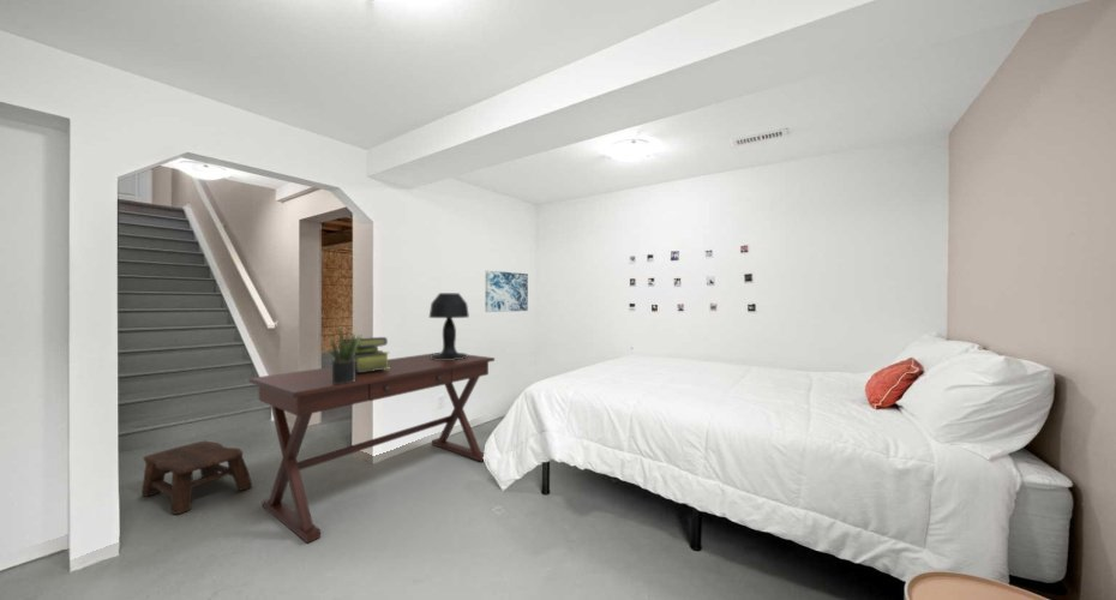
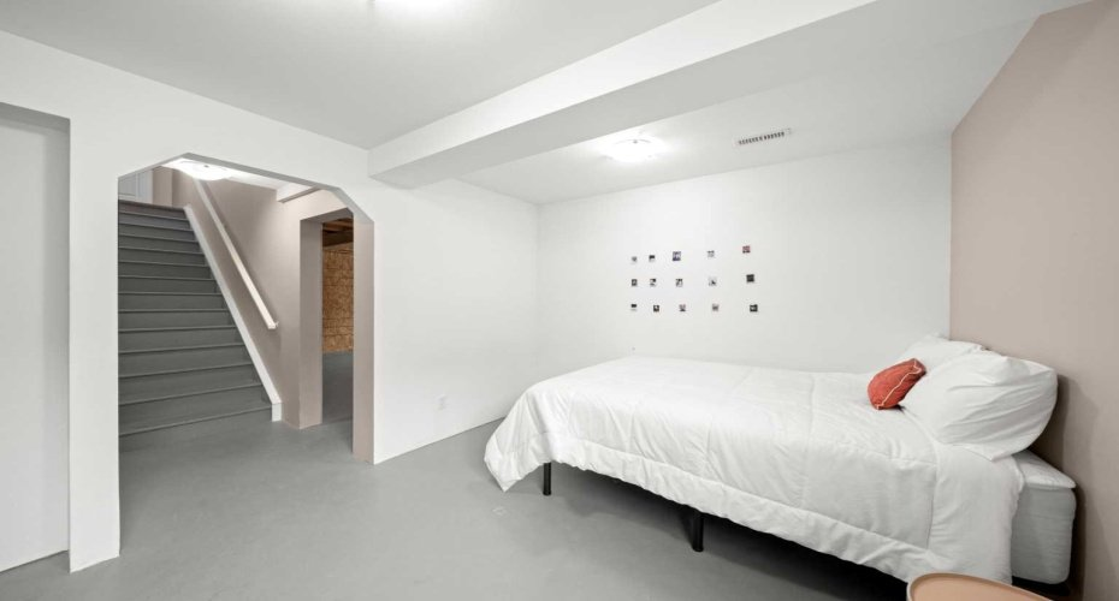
- stool [140,440,253,516]
- potted plant [326,326,364,384]
- desk [248,352,496,544]
- stack of books [336,336,391,372]
- wall art [484,269,529,313]
- table lamp [428,292,470,360]
